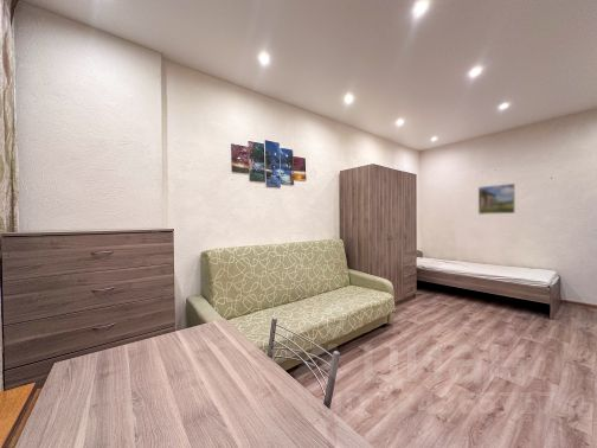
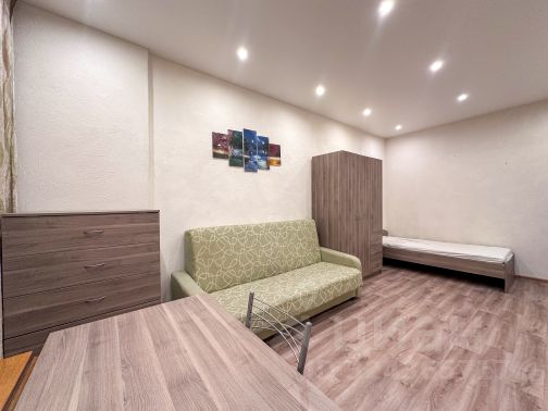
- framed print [477,183,516,216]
